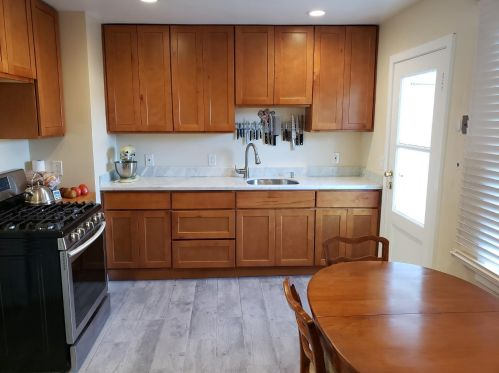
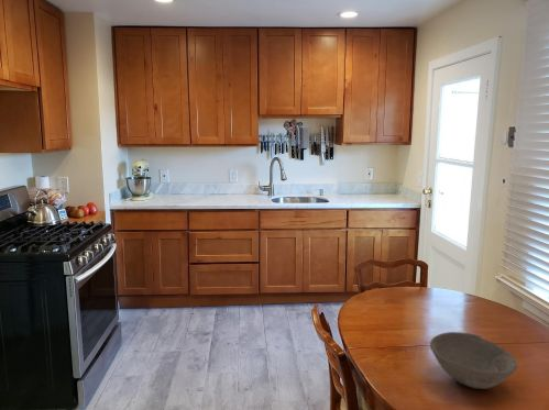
+ bowl [429,331,519,390]
